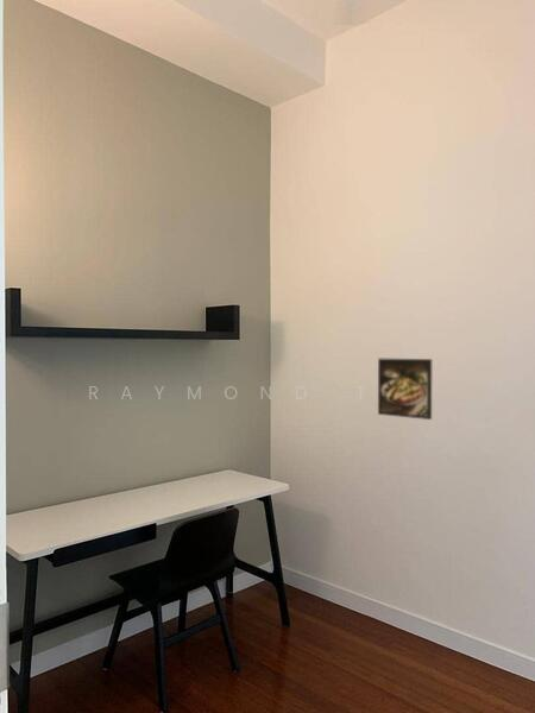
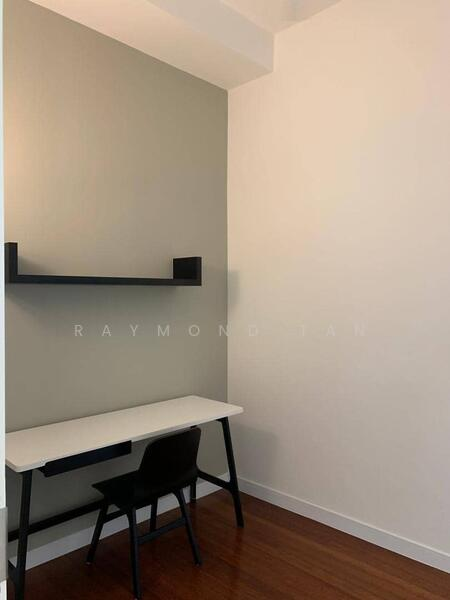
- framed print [377,358,433,421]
